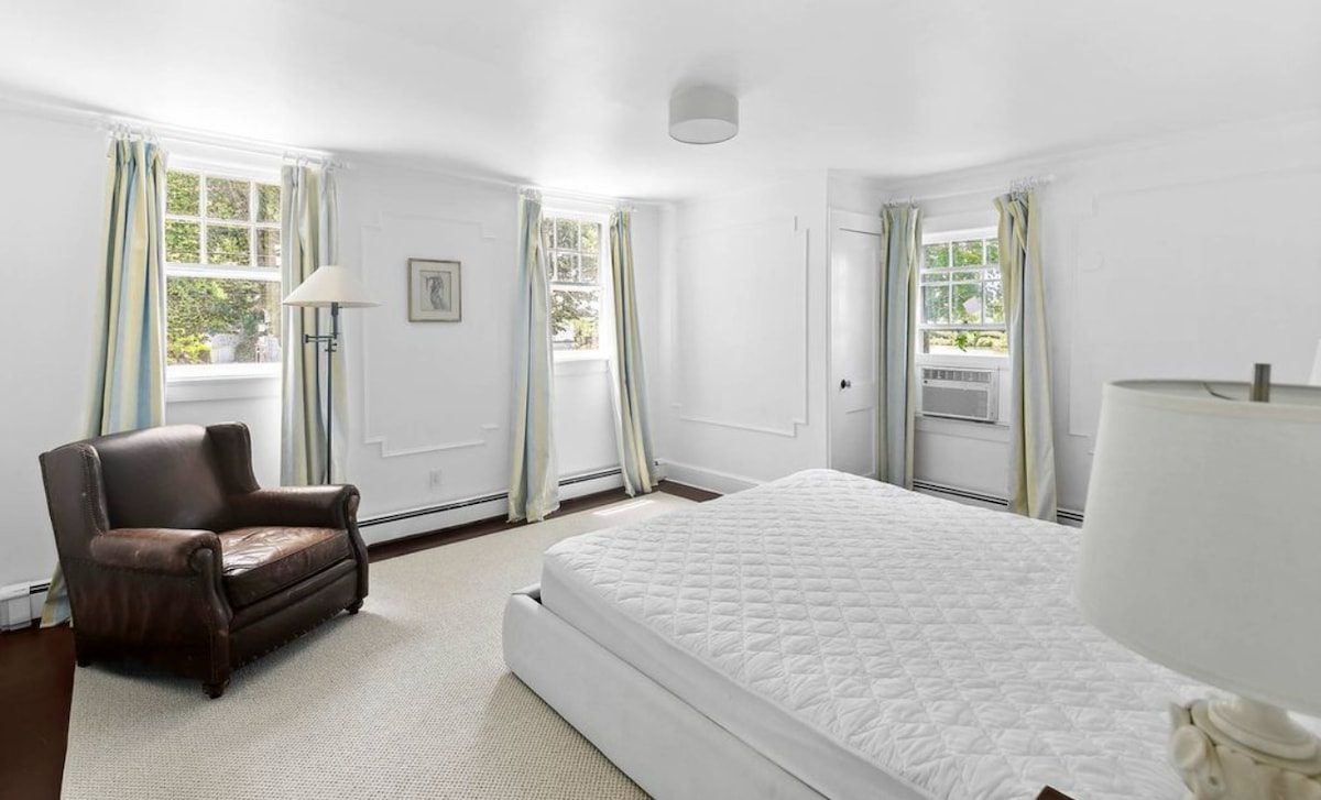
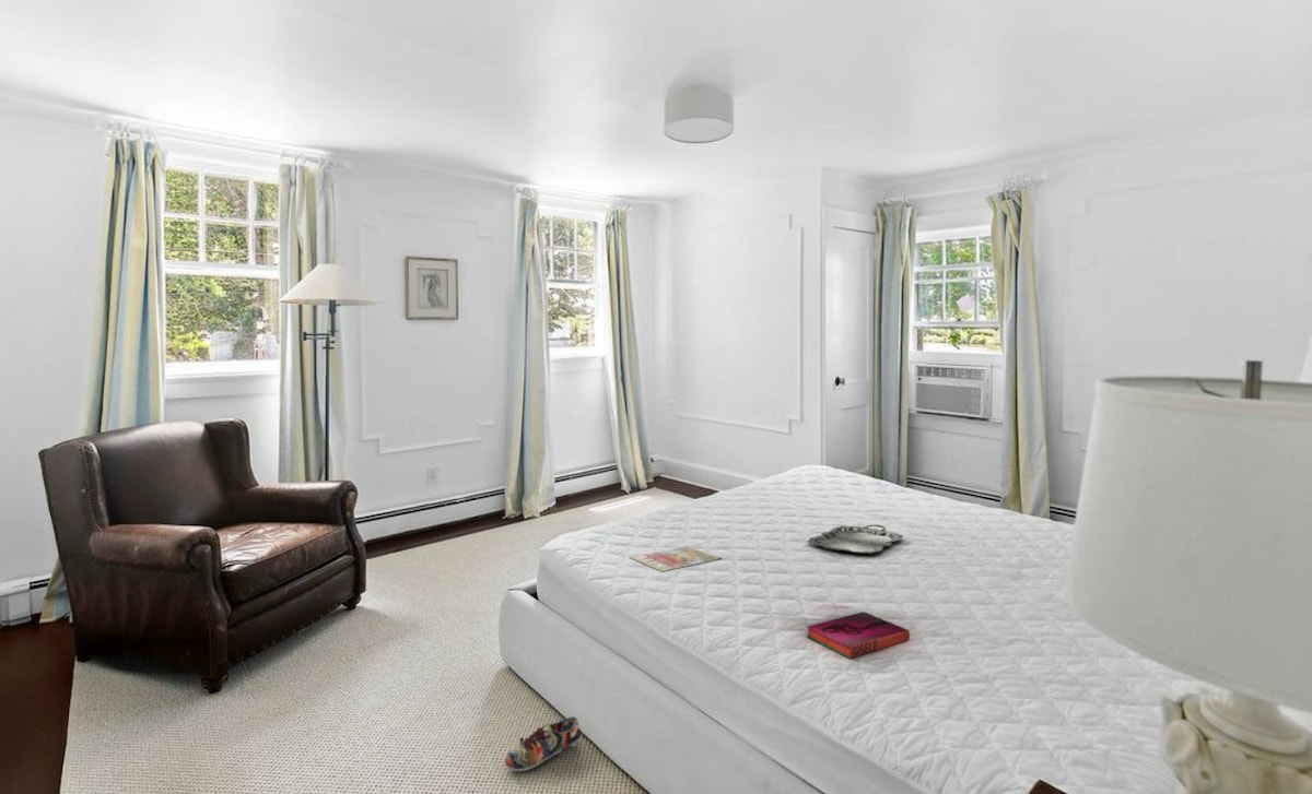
+ hardback book [806,611,911,660]
+ serving tray [806,524,903,555]
+ shoe [504,715,582,772]
+ magazine [629,545,722,572]
